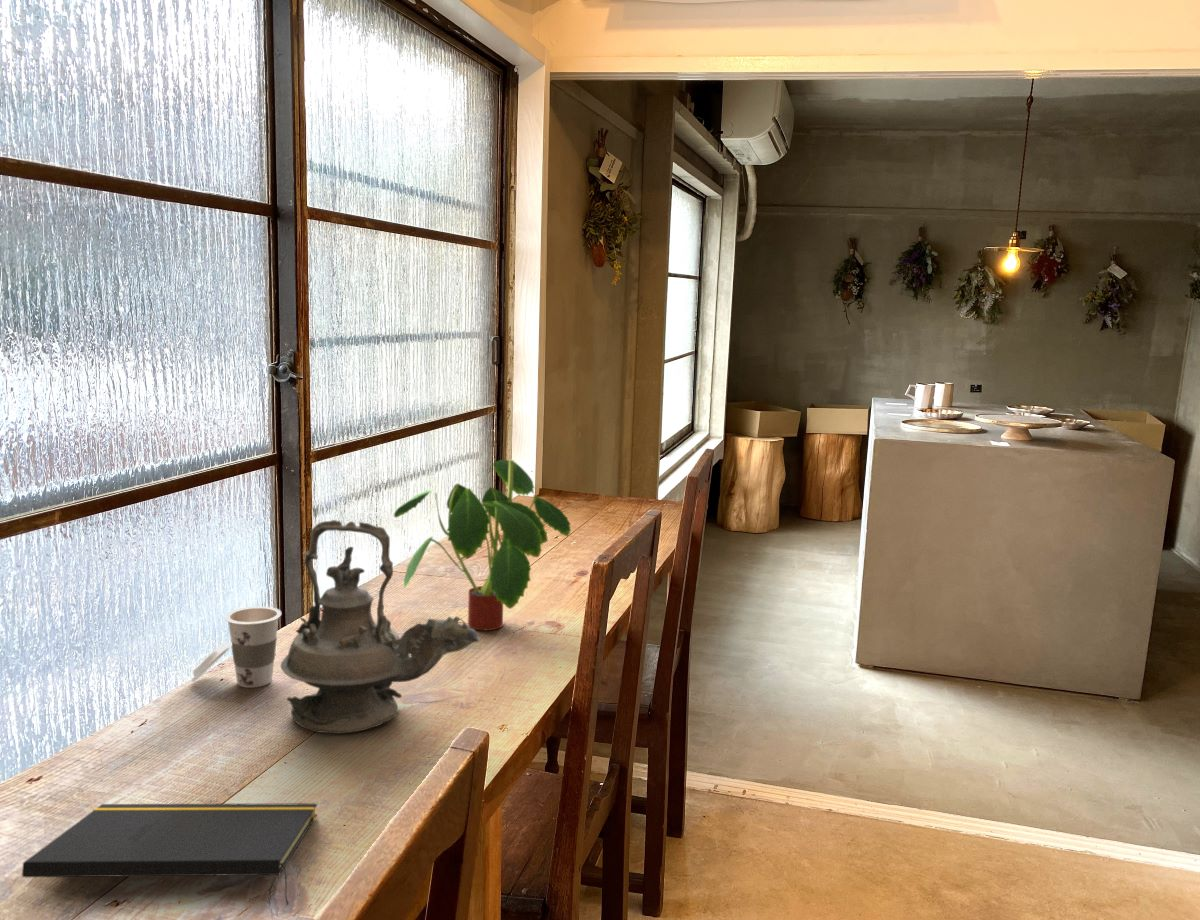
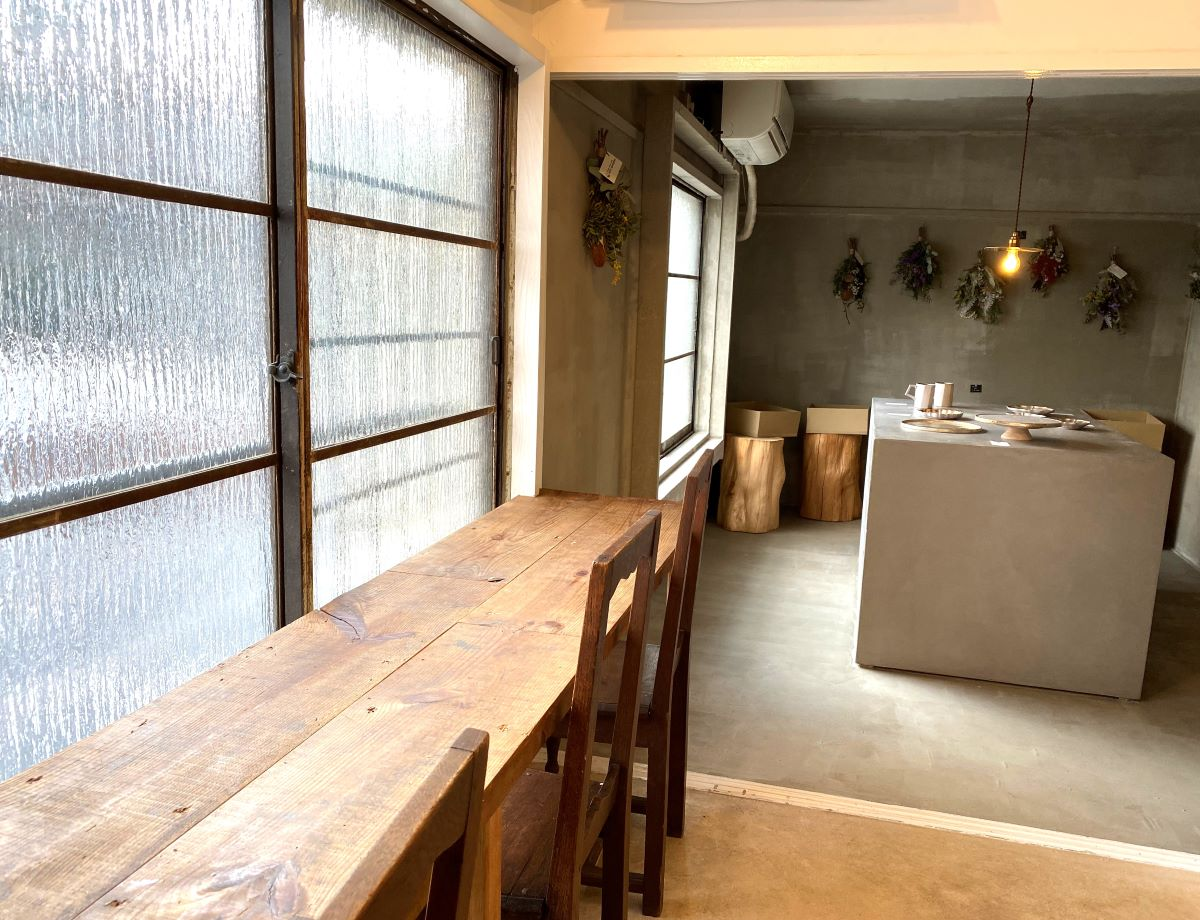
- notepad [21,802,318,906]
- plant [392,459,572,631]
- teapot [280,519,481,734]
- cup [190,605,282,689]
